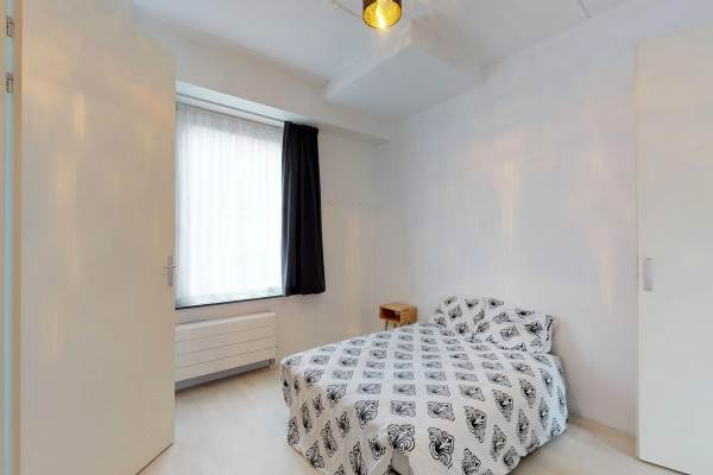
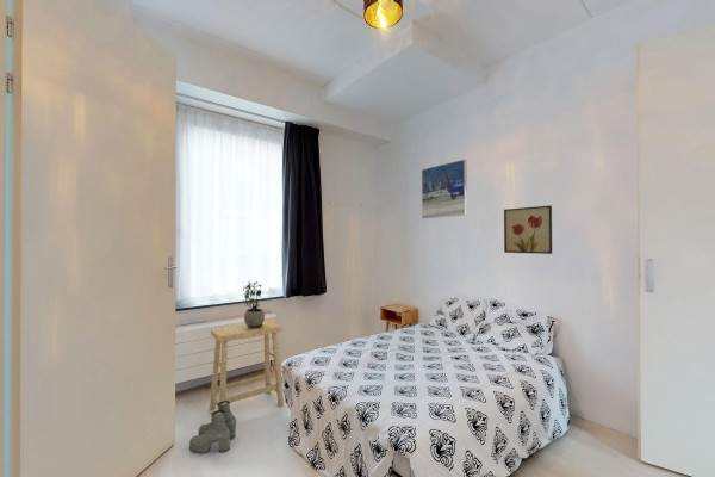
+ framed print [421,159,468,221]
+ stool [209,320,285,411]
+ potted plant [242,279,266,328]
+ boots [188,401,237,454]
+ wall art [503,204,553,255]
